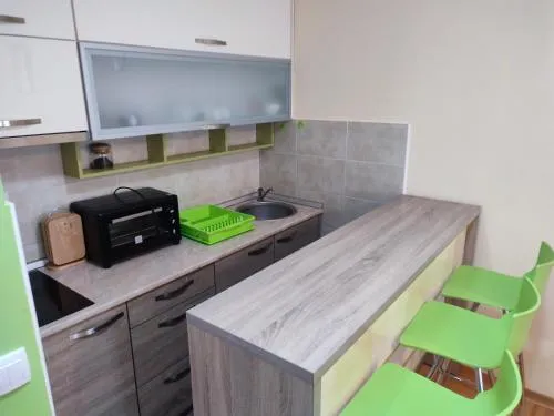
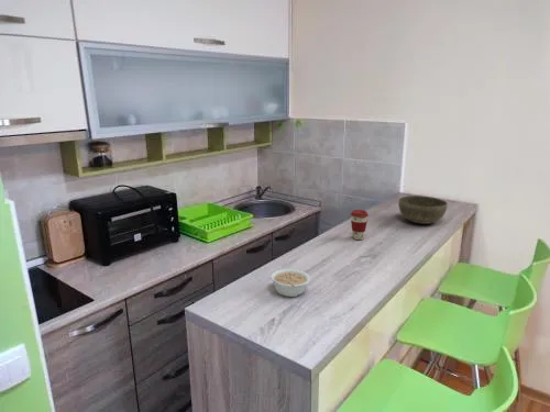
+ legume [268,267,311,298]
+ bowl [397,194,449,225]
+ coffee cup [350,209,370,241]
